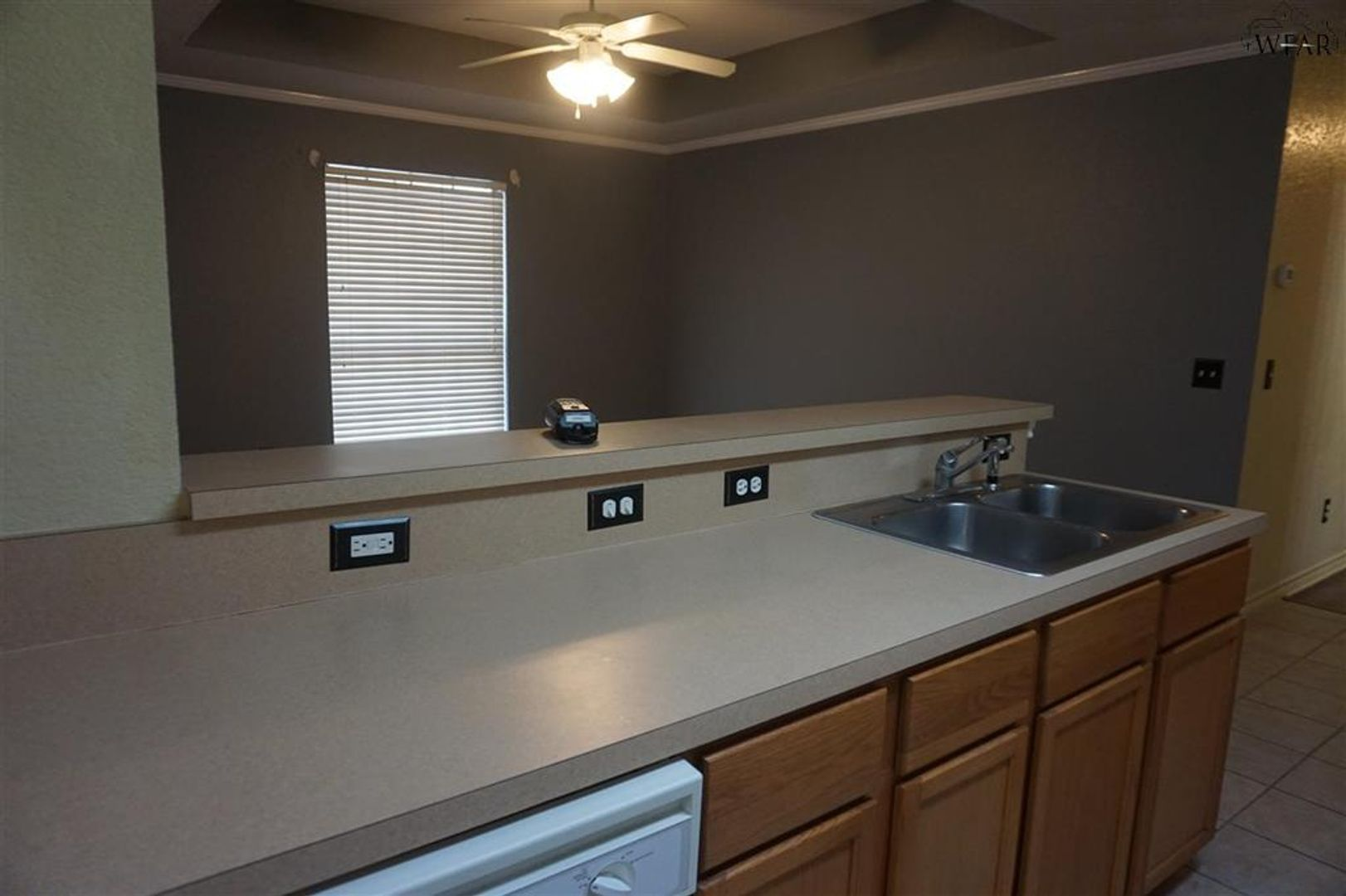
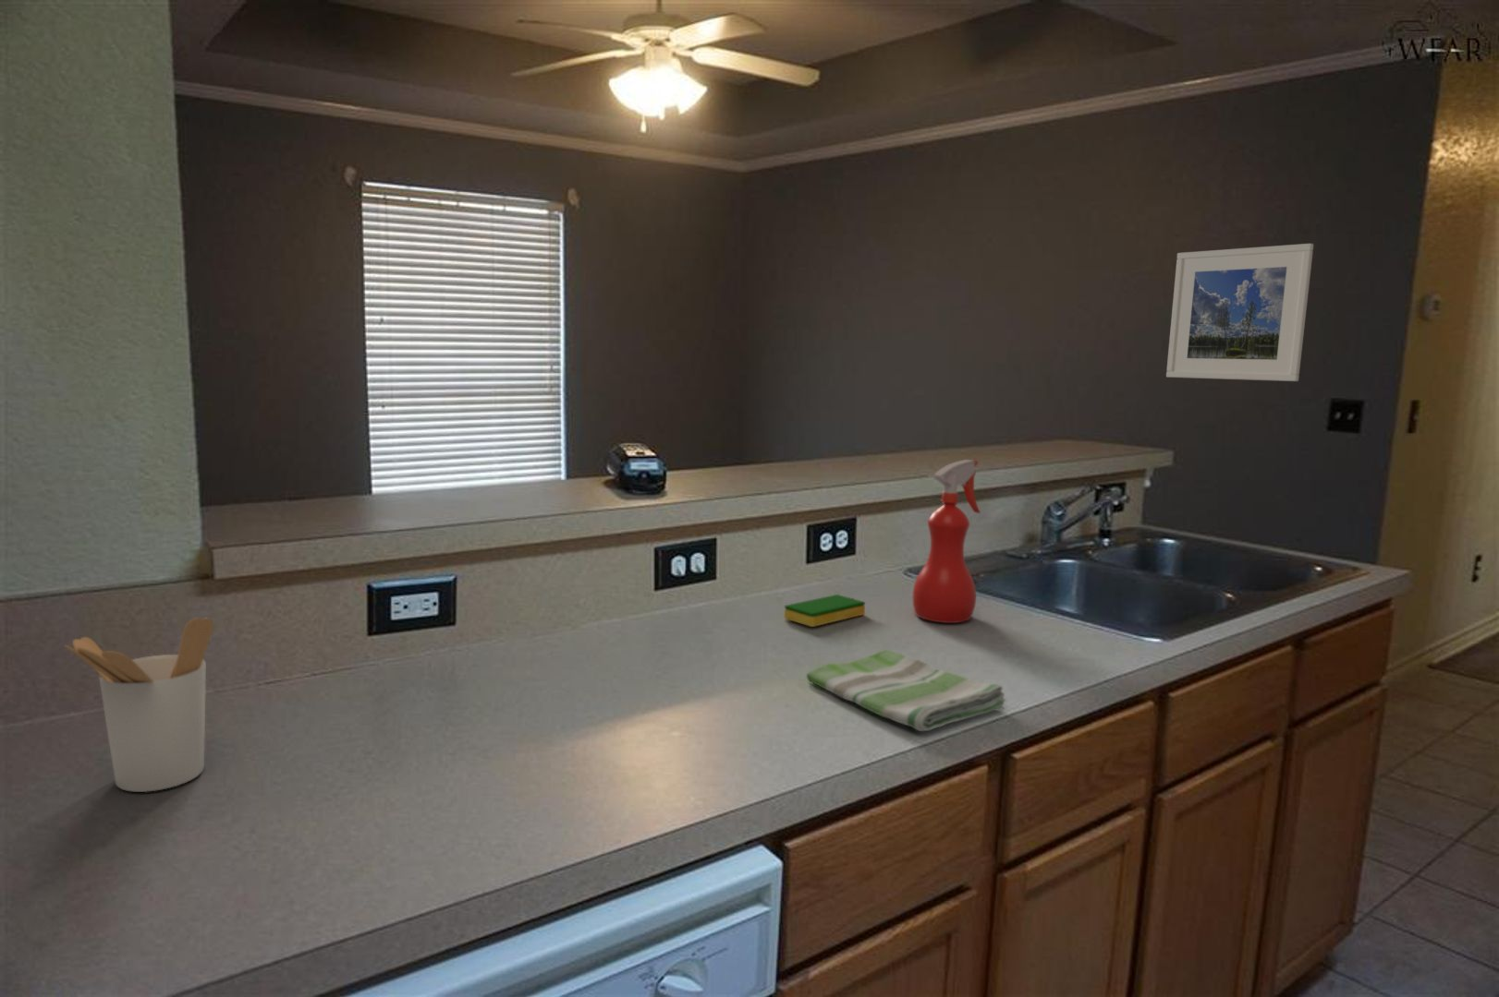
+ utensil holder [62,616,215,793]
+ spray bottle [911,458,981,624]
+ dish sponge [784,593,866,628]
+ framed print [1165,243,1314,382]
+ dish towel [806,649,1007,732]
